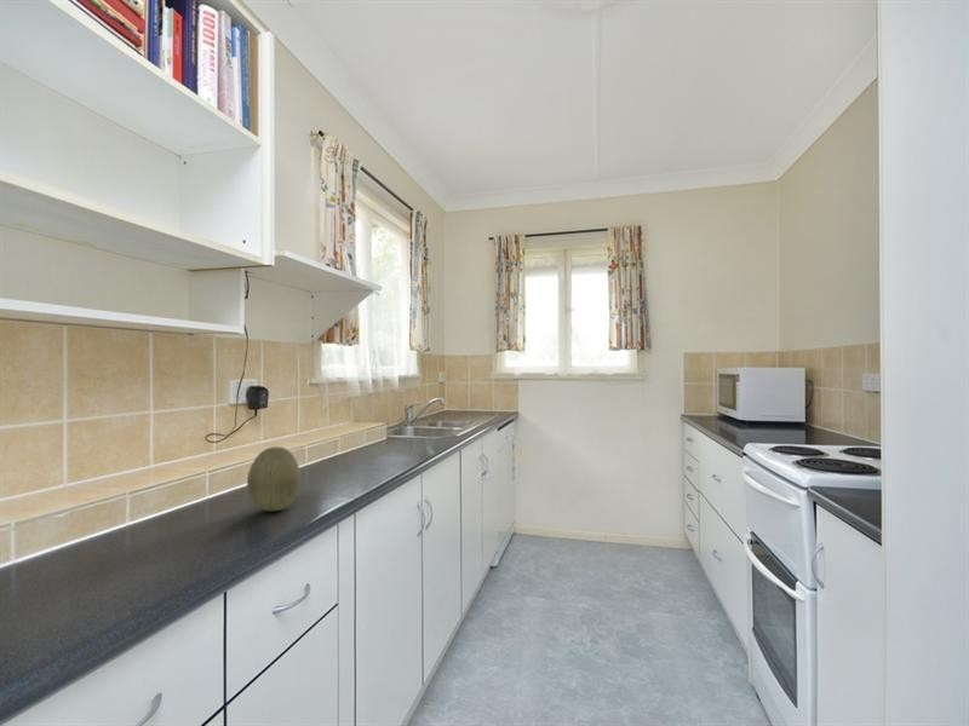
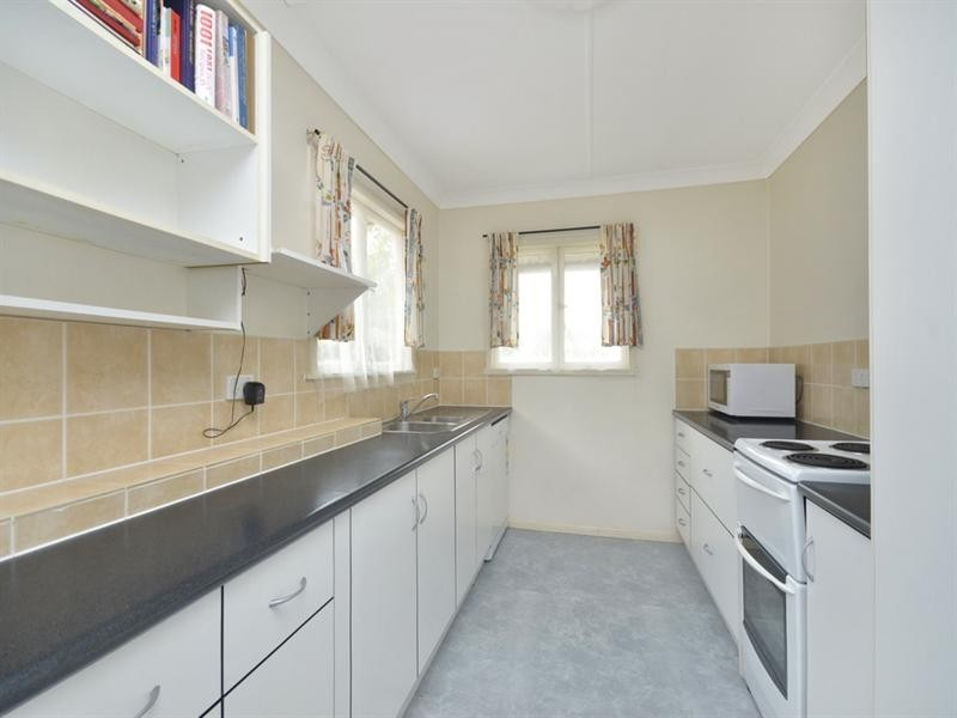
- fruit [246,445,302,513]
